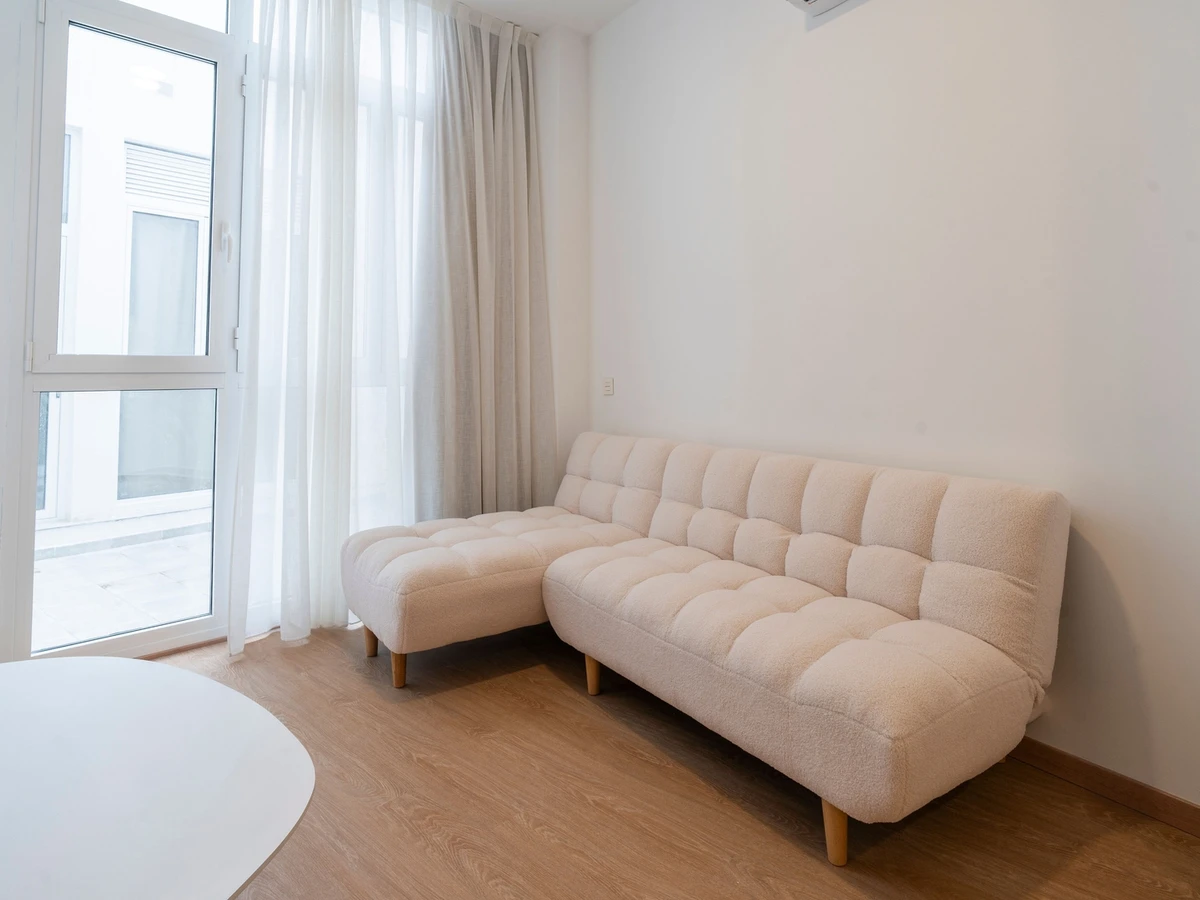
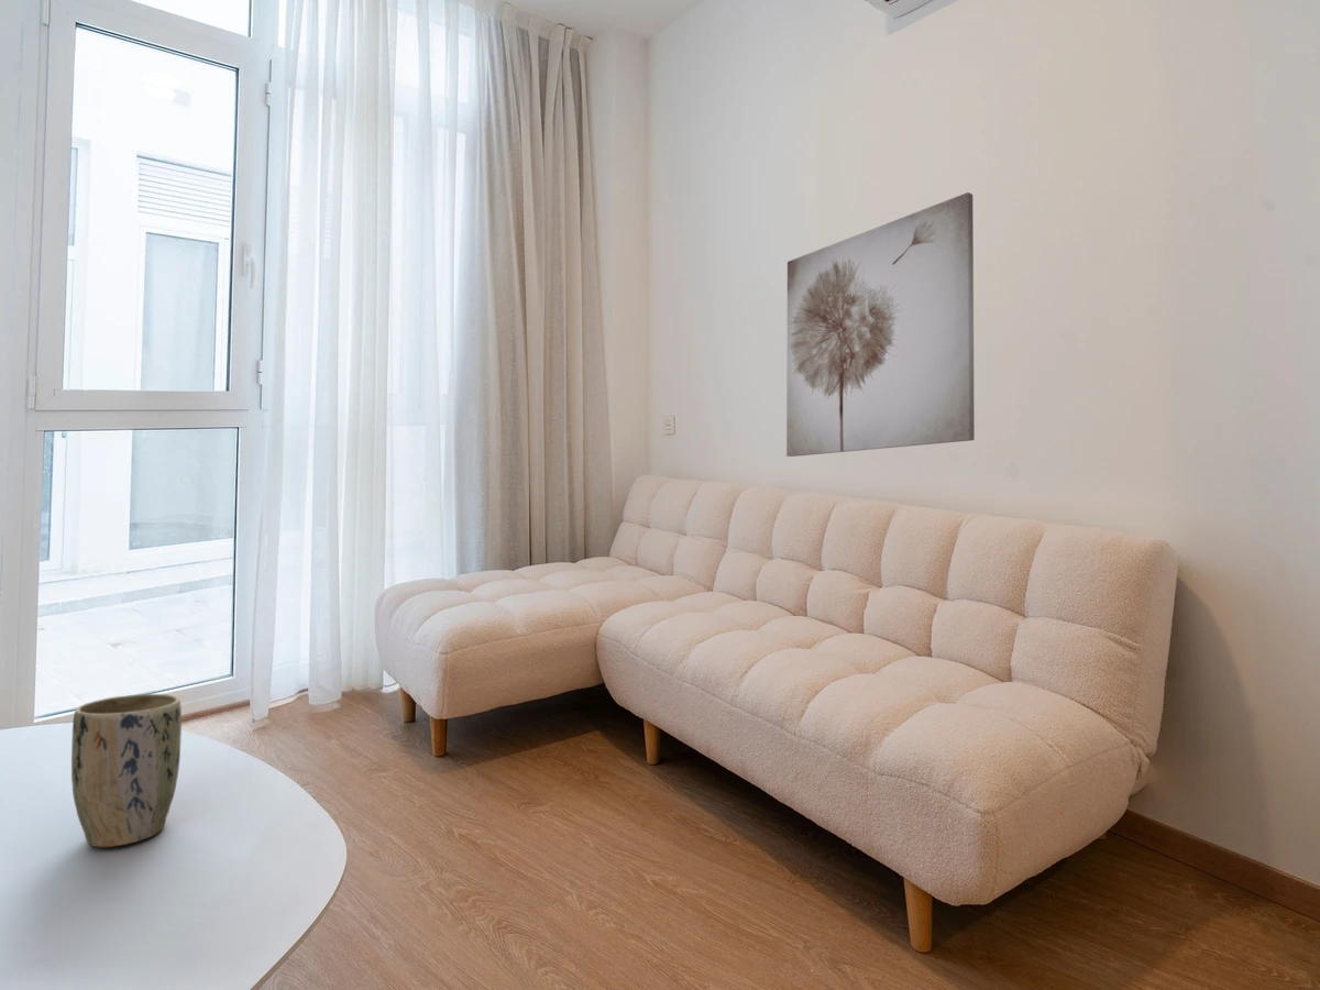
+ wall art [785,191,976,458]
+ plant pot [70,693,183,848]
